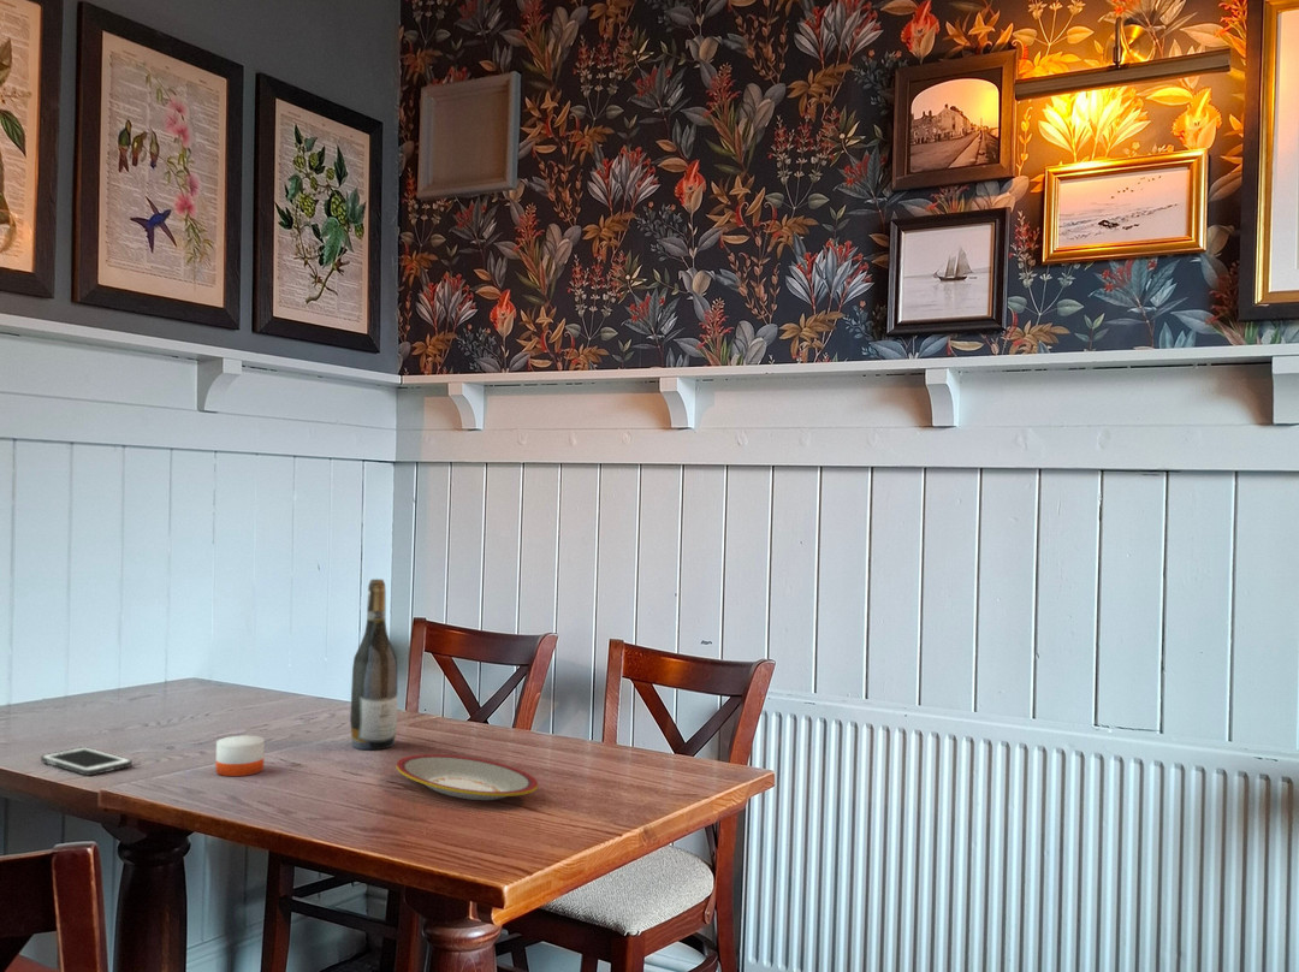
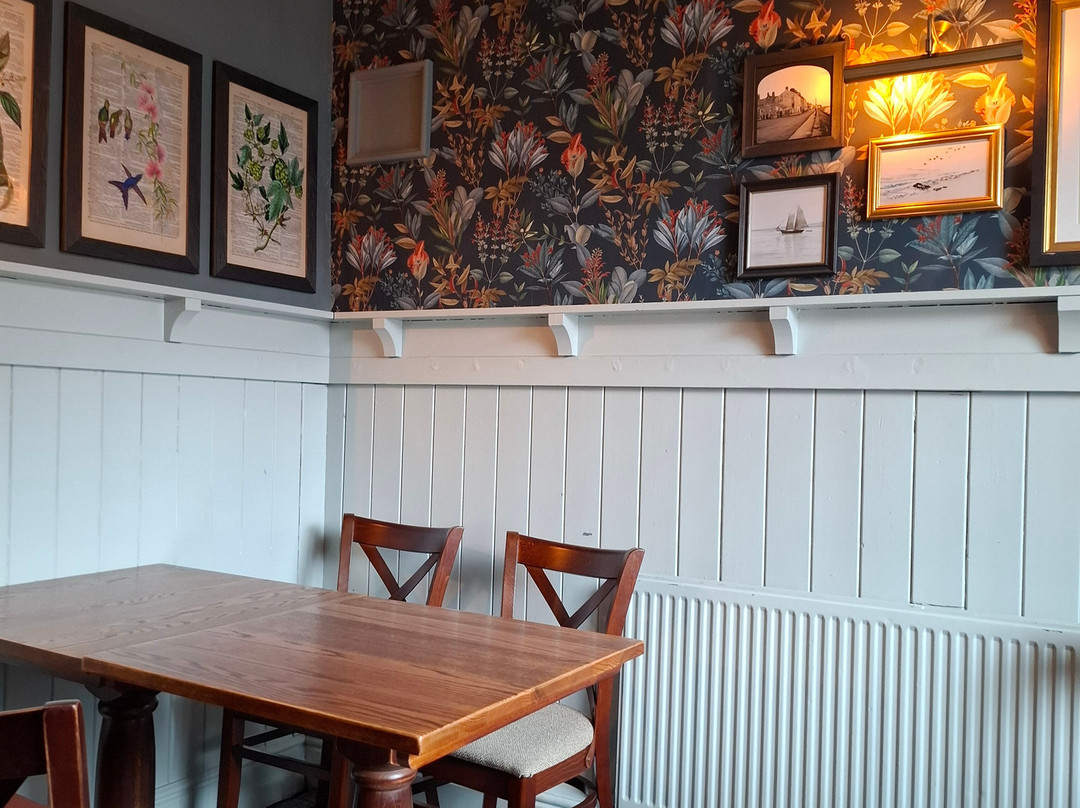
- plate [396,753,539,801]
- candle [214,723,266,777]
- cell phone [40,746,134,776]
- wine bottle [349,577,398,751]
